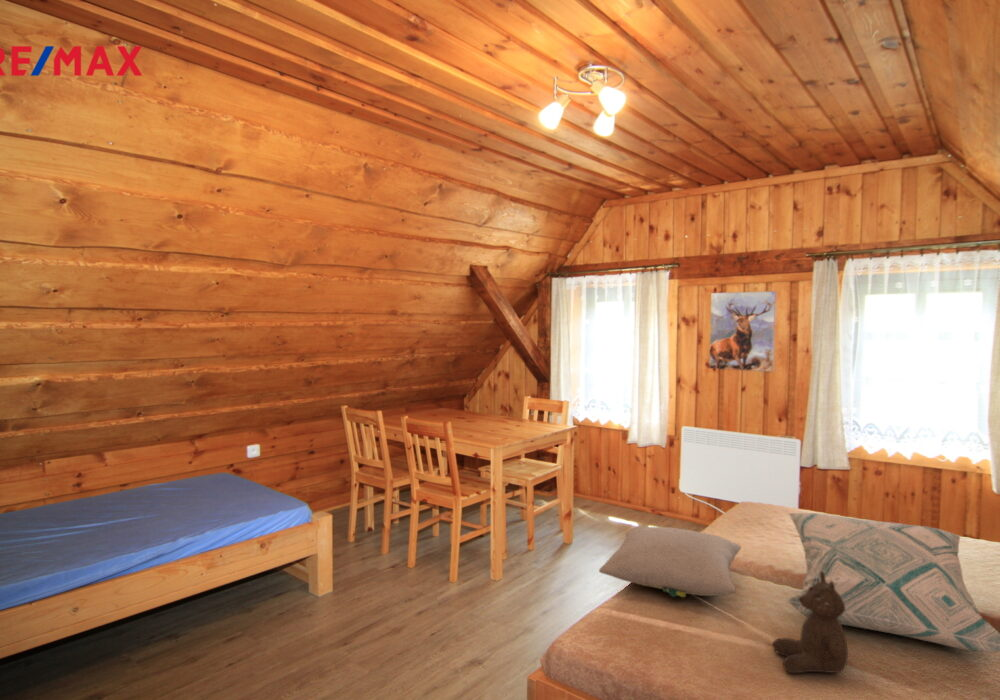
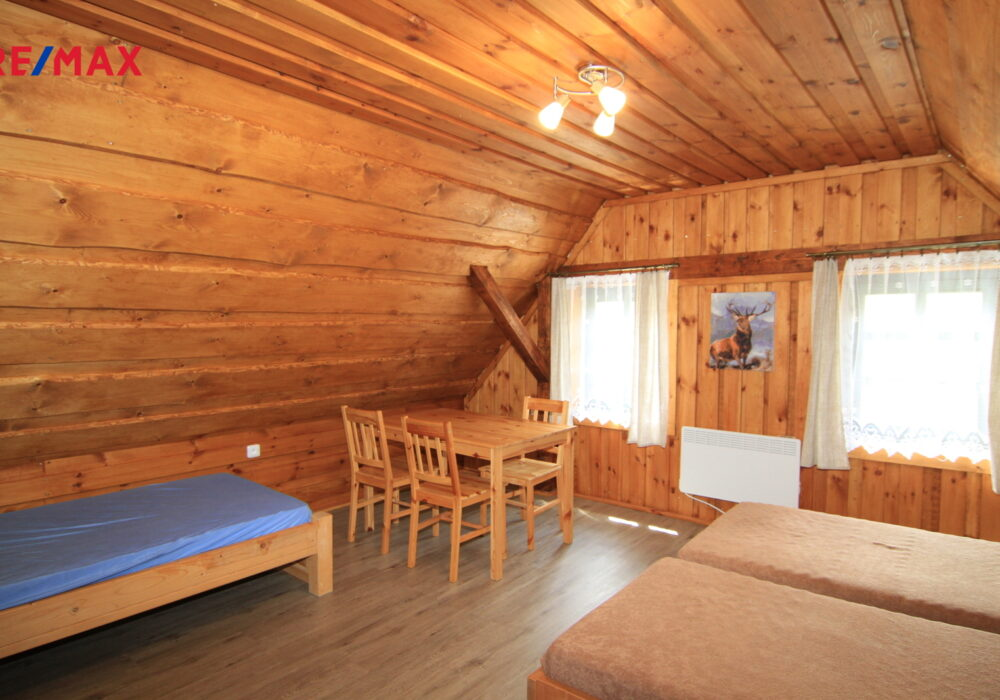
- pillow [598,526,742,598]
- teddy bear [772,571,849,674]
- decorative pillow [786,512,1000,654]
